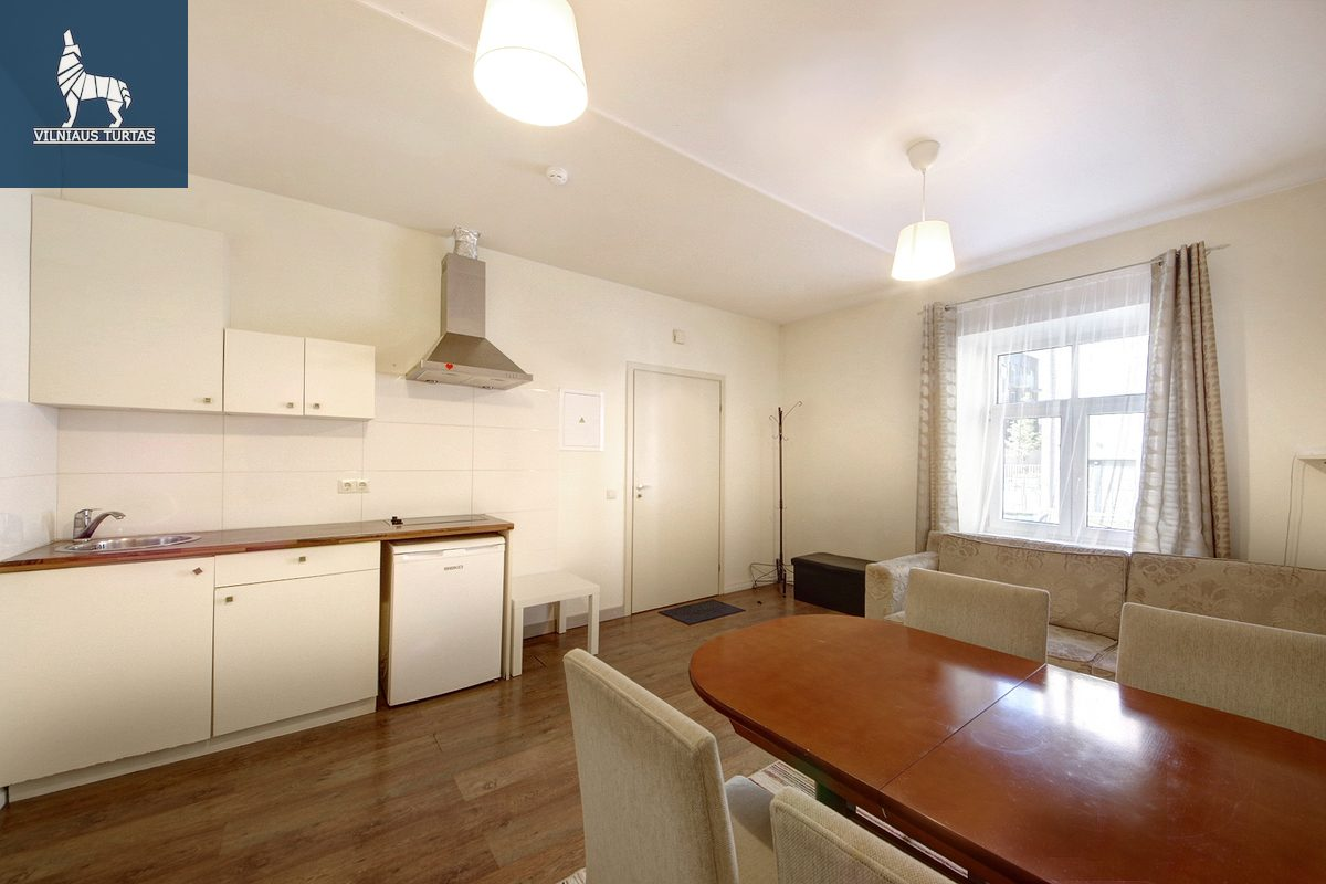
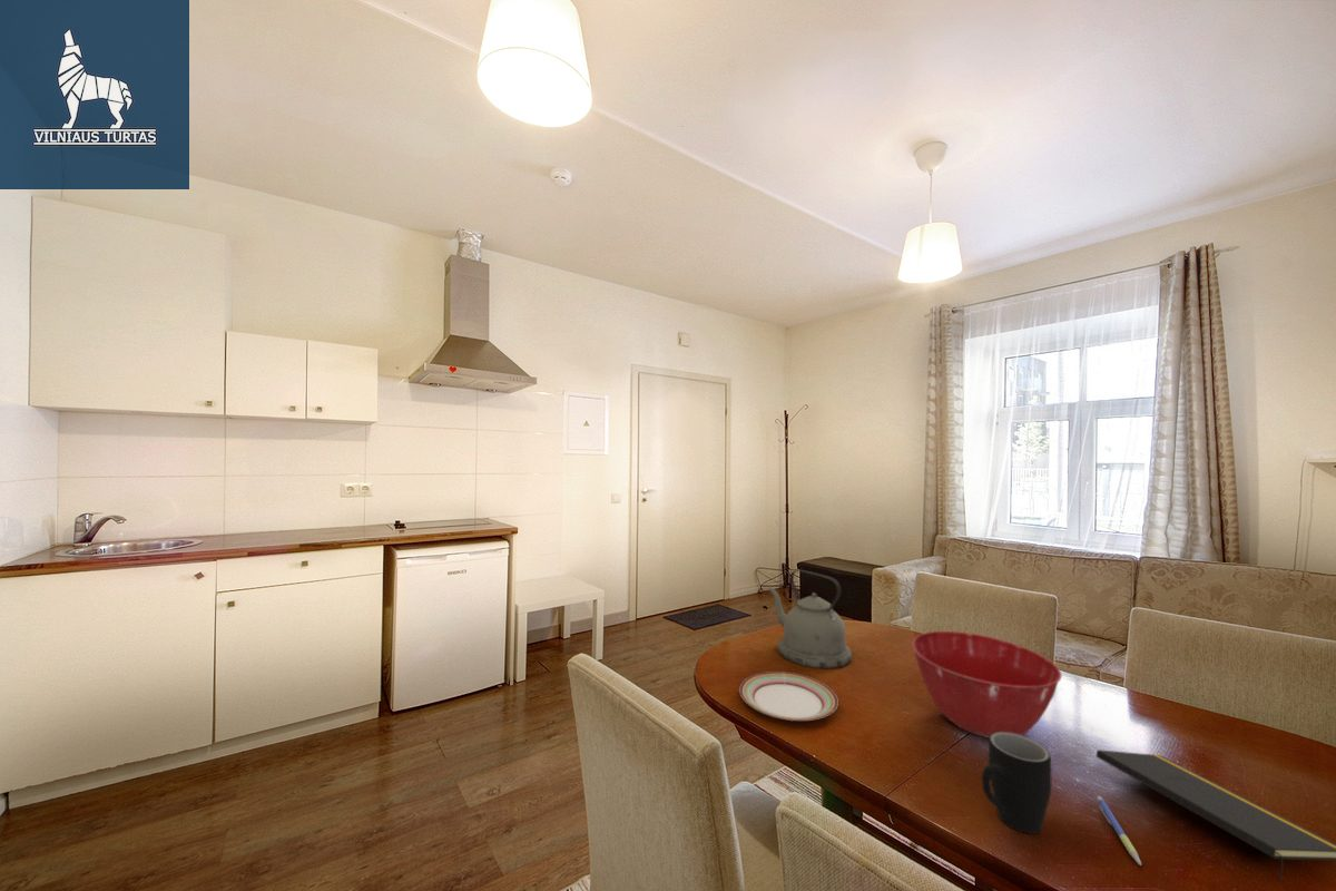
+ pen [1096,795,1142,866]
+ mug [981,733,1052,835]
+ kettle [768,569,853,669]
+ notepad [1096,748,1336,883]
+ plate [738,670,839,722]
+ mixing bowl [911,630,1063,738]
